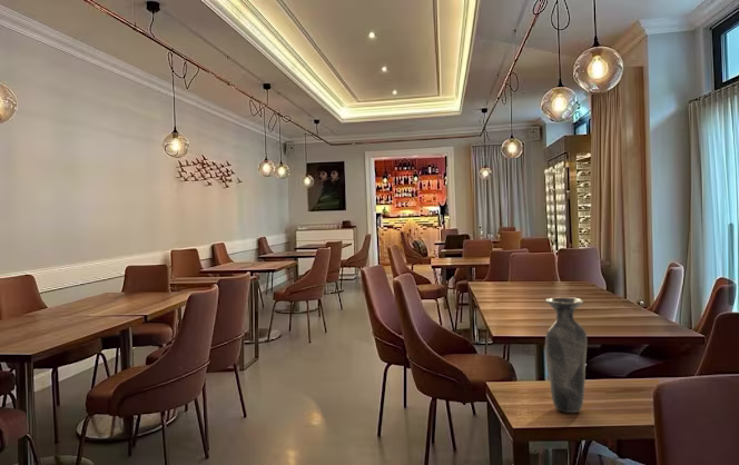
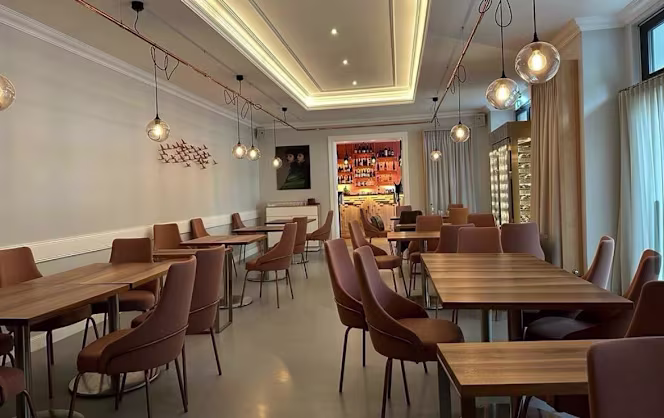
- vase [544,296,588,414]
